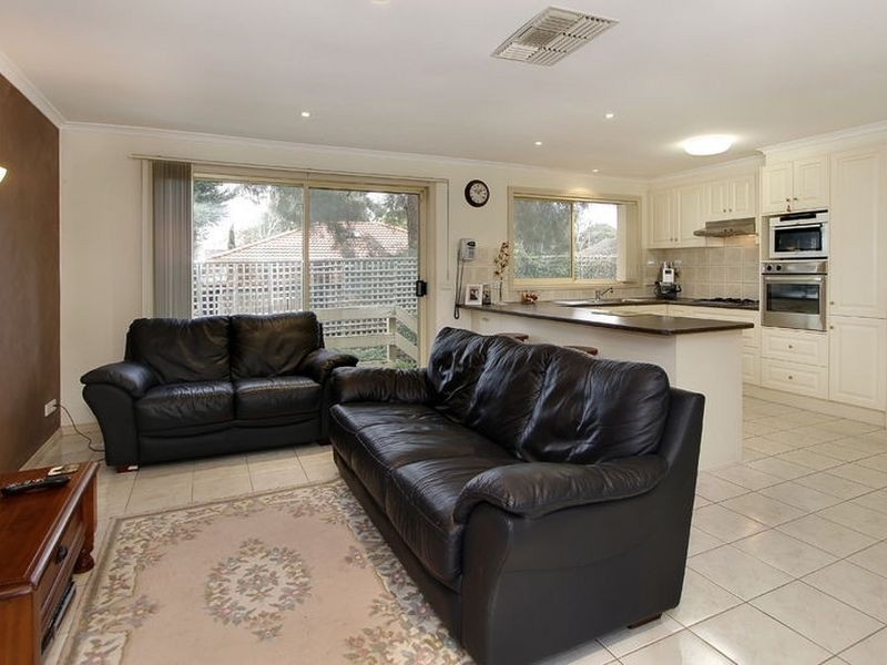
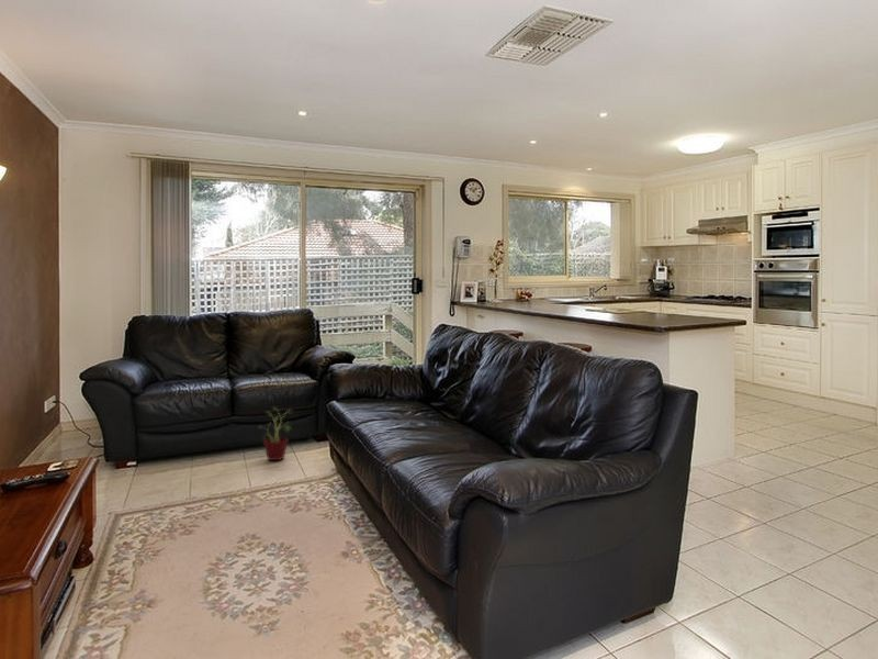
+ potted plant [257,405,295,461]
